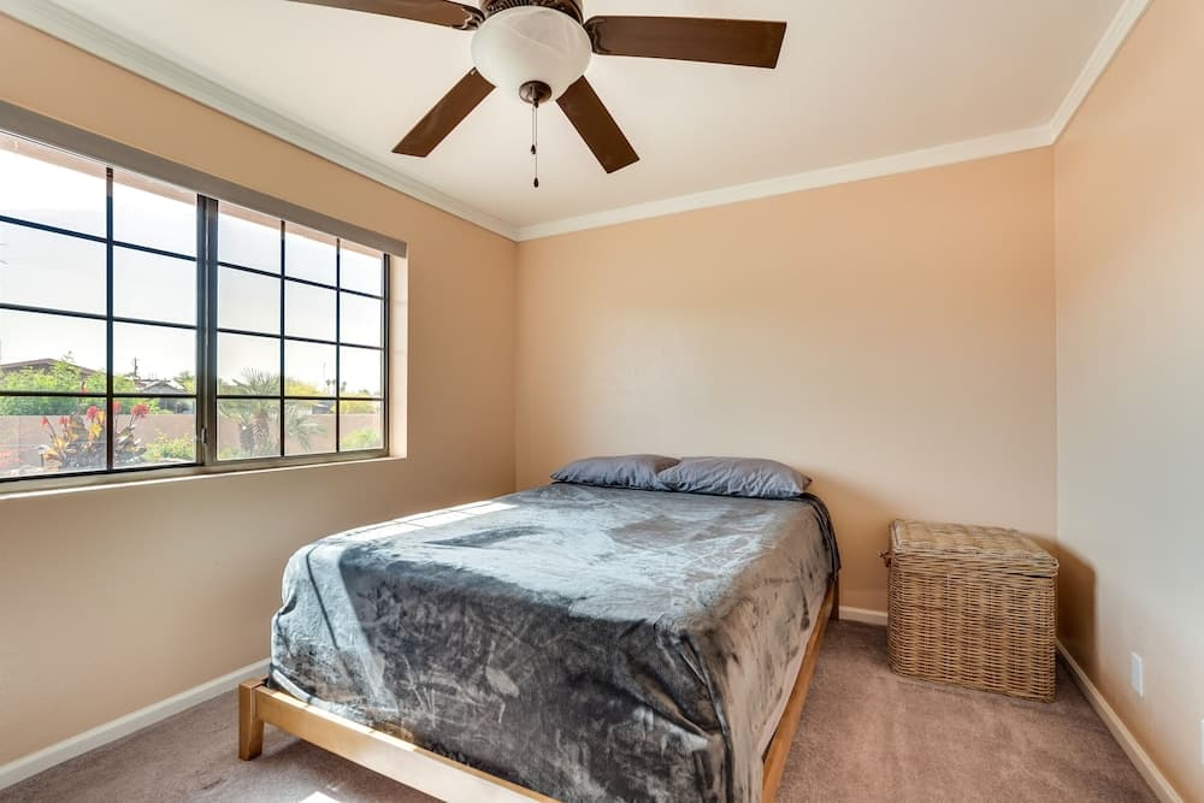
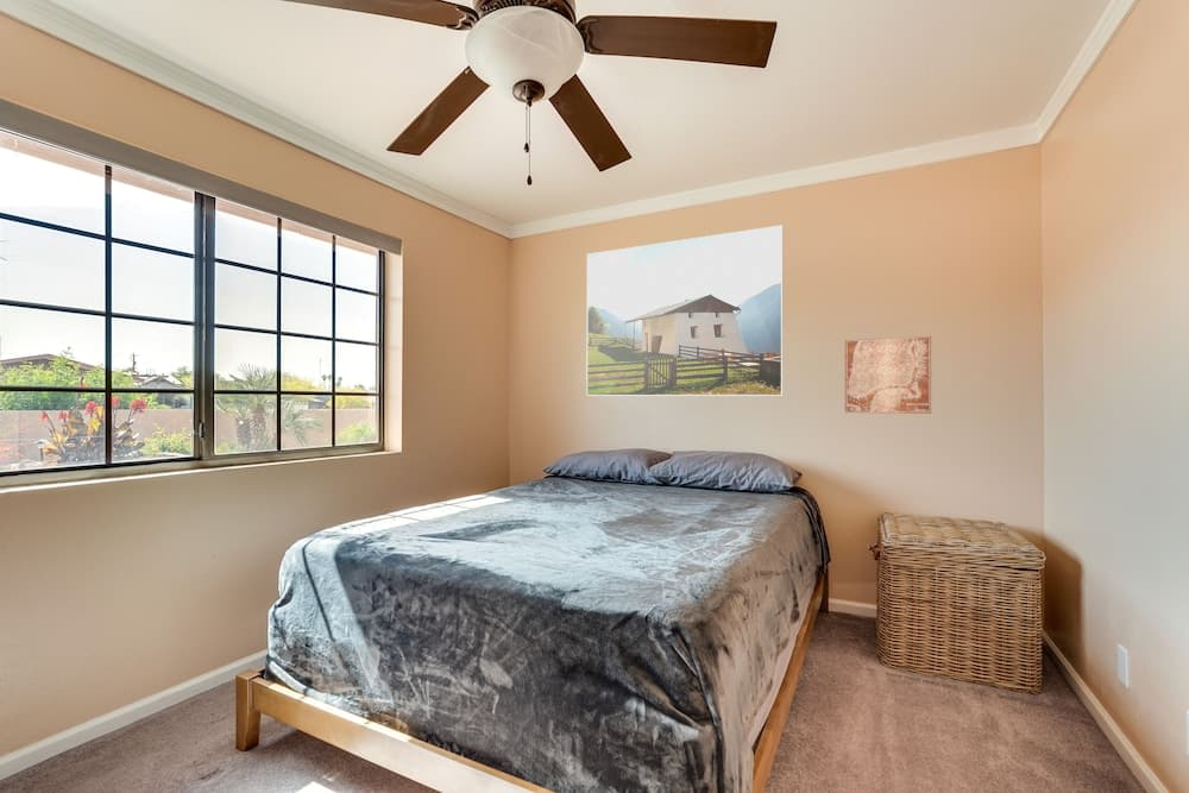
+ wall art [844,335,932,415]
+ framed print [585,225,784,397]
